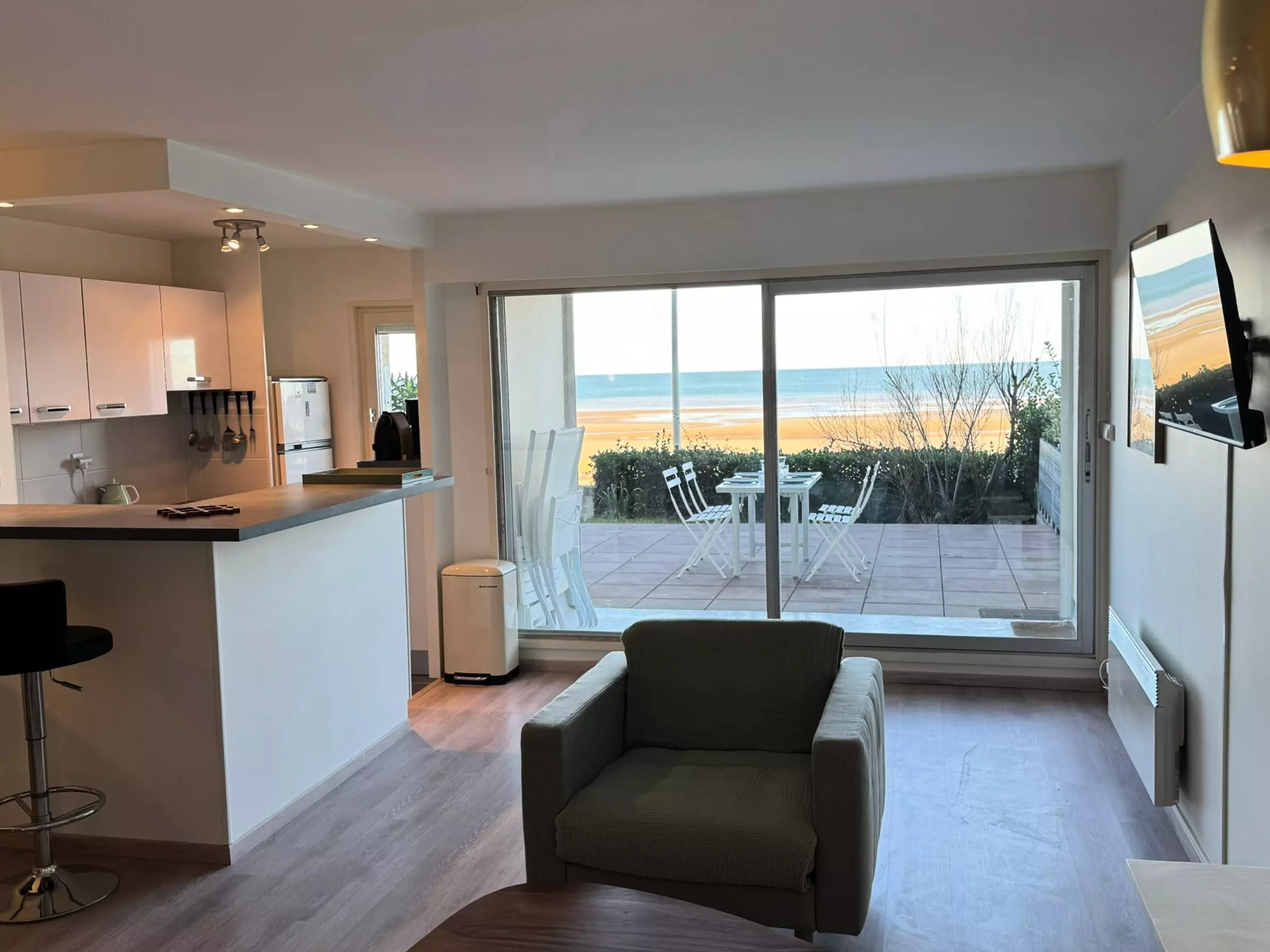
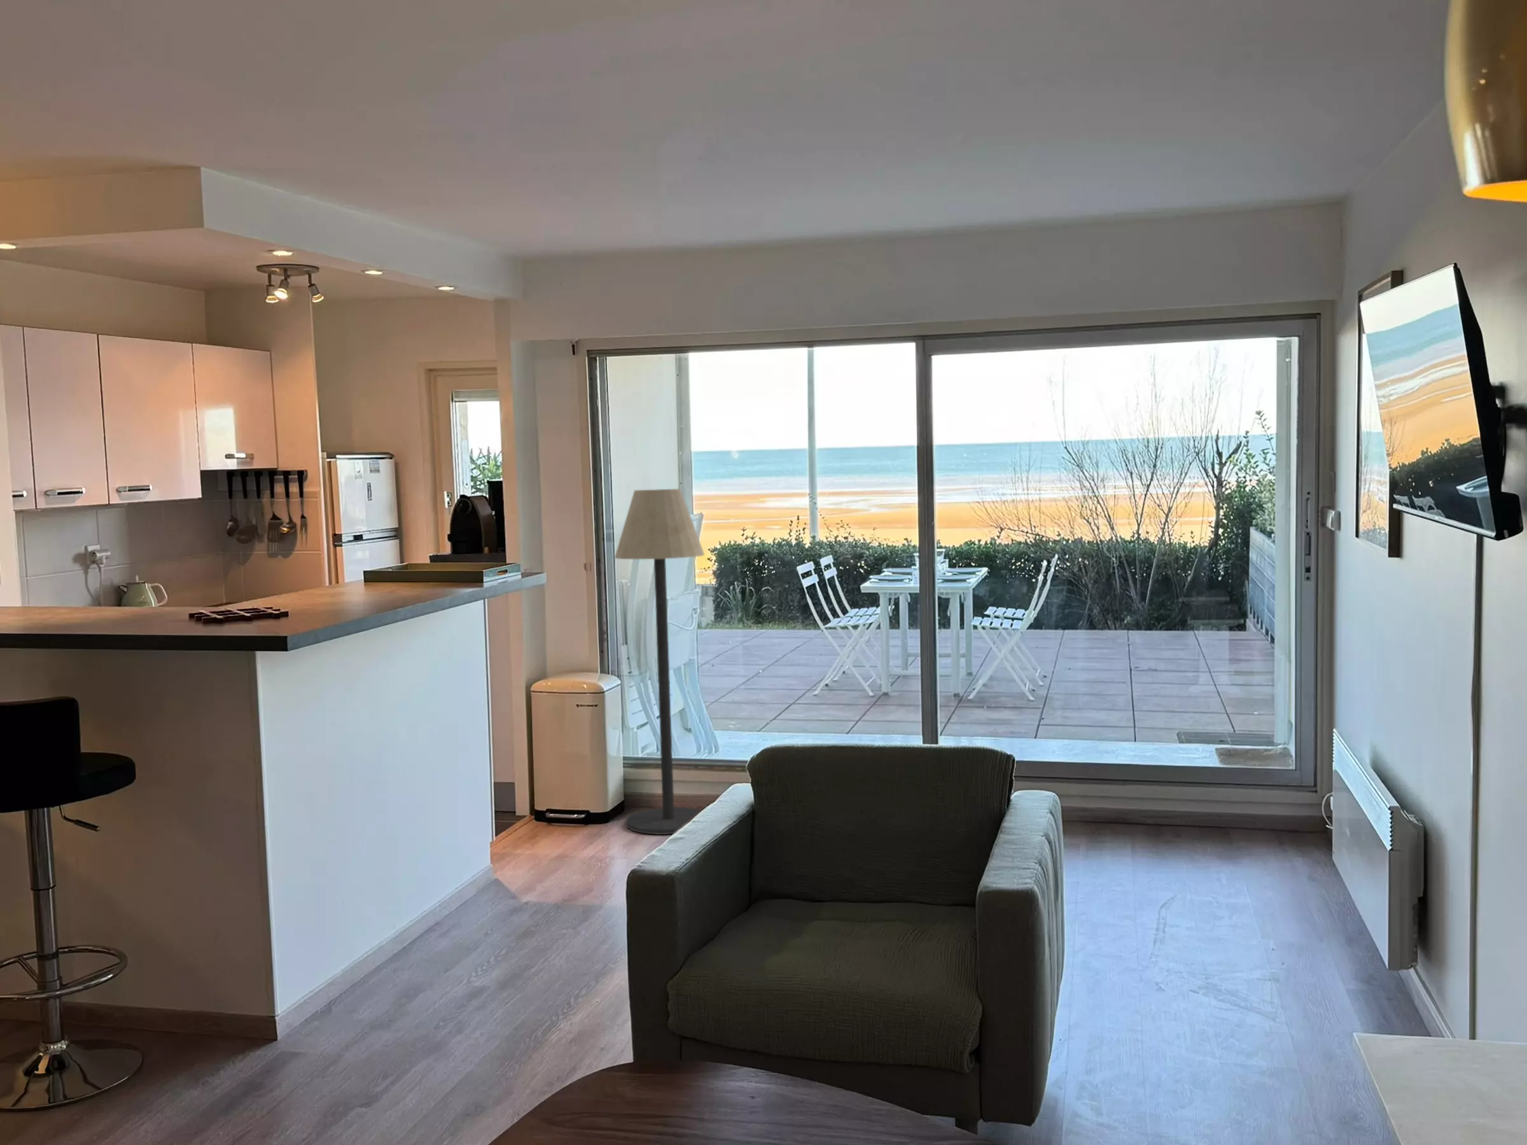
+ floor lamp [614,488,706,835]
